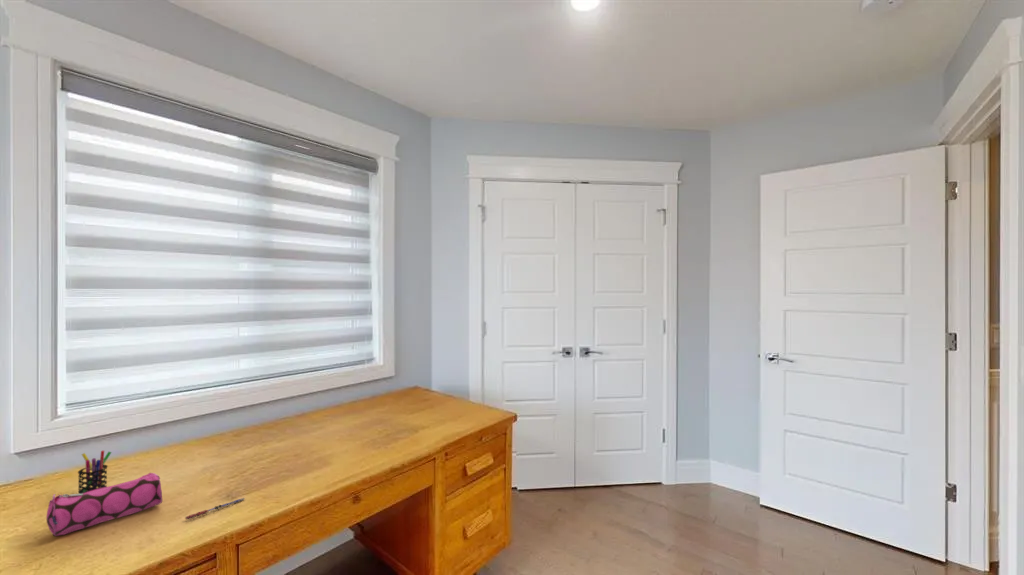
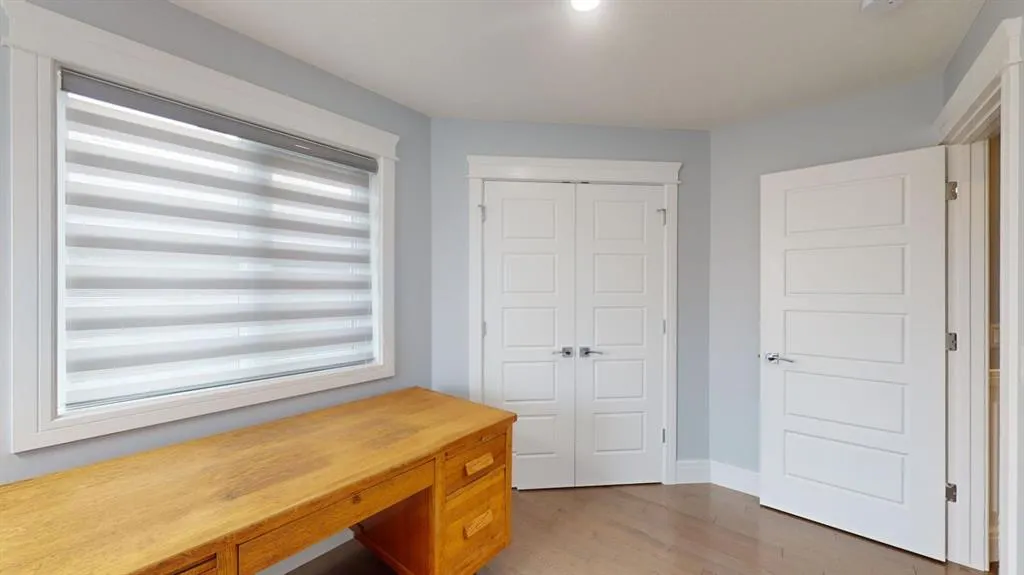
- pencil case [45,472,163,537]
- pen holder [77,450,113,494]
- pen [184,497,246,520]
